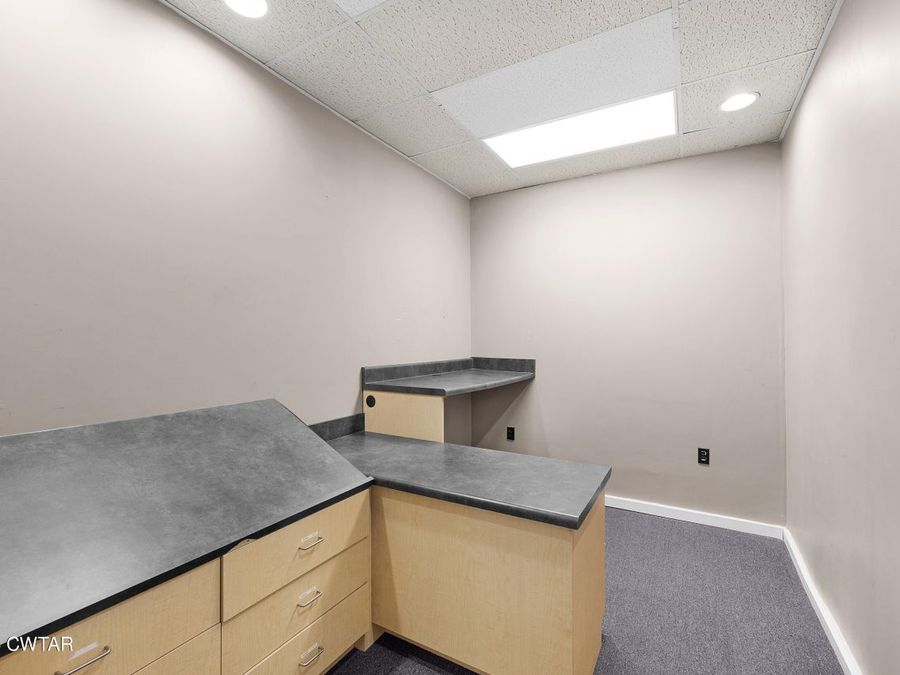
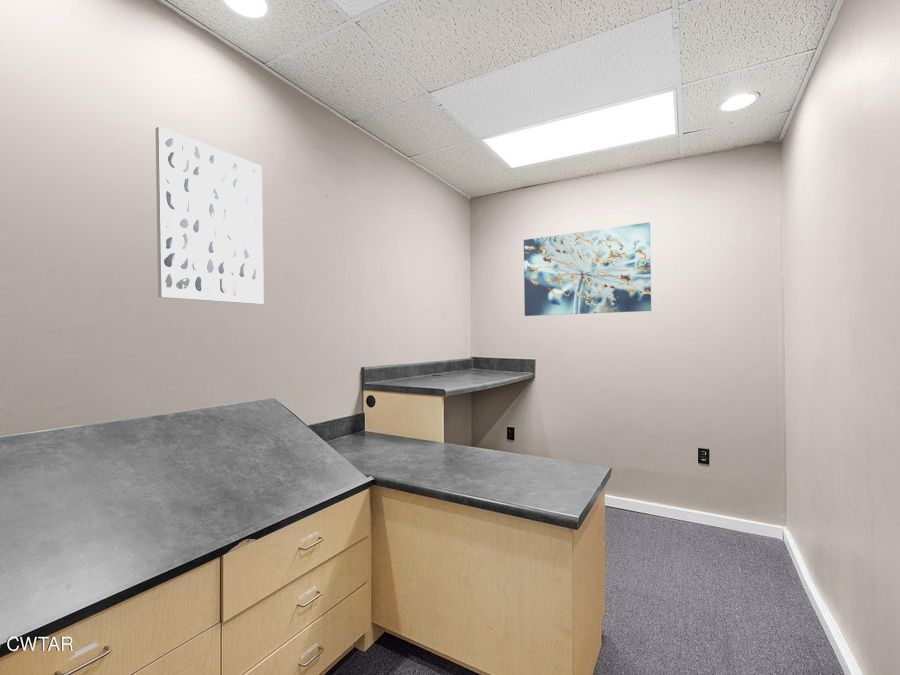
+ wall art [523,221,652,317]
+ wall art [155,126,265,305]
